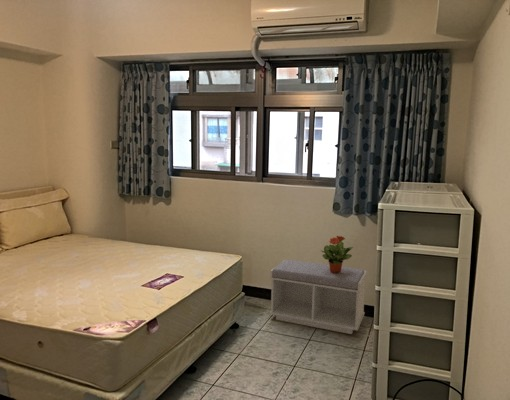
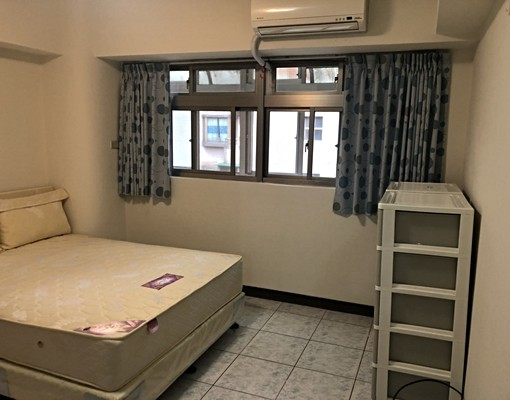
- bench [269,259,368,335]
- potted plant [320,235,354,273]
